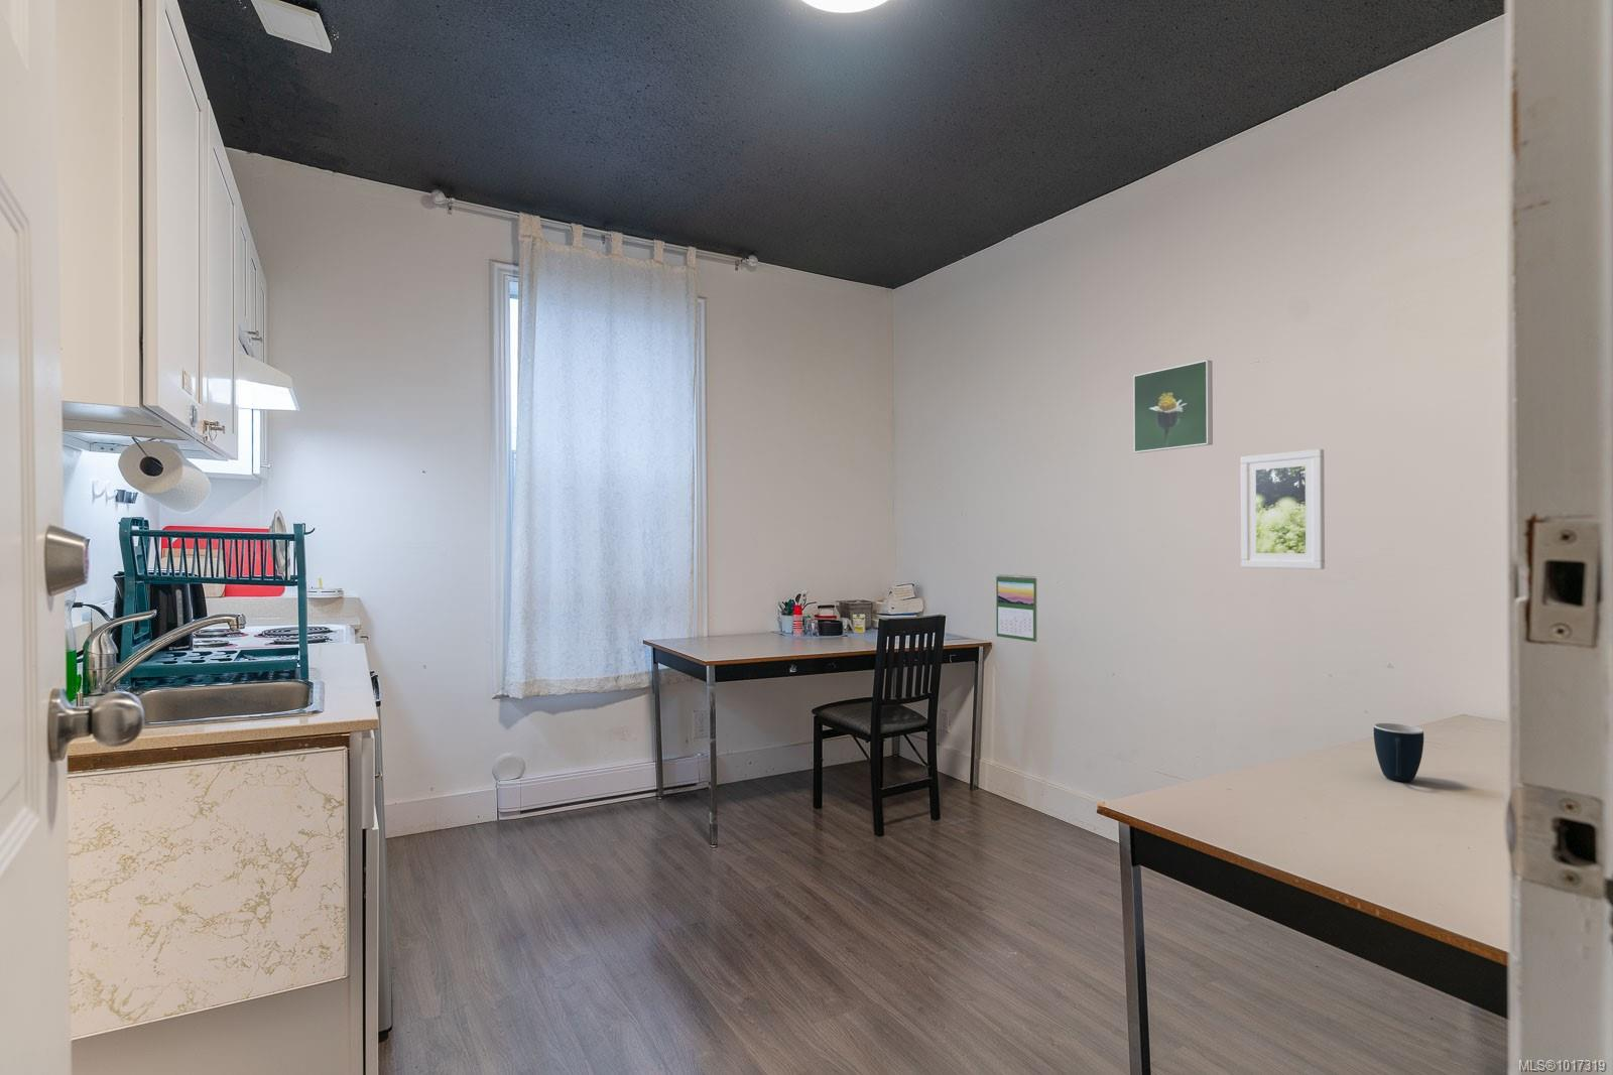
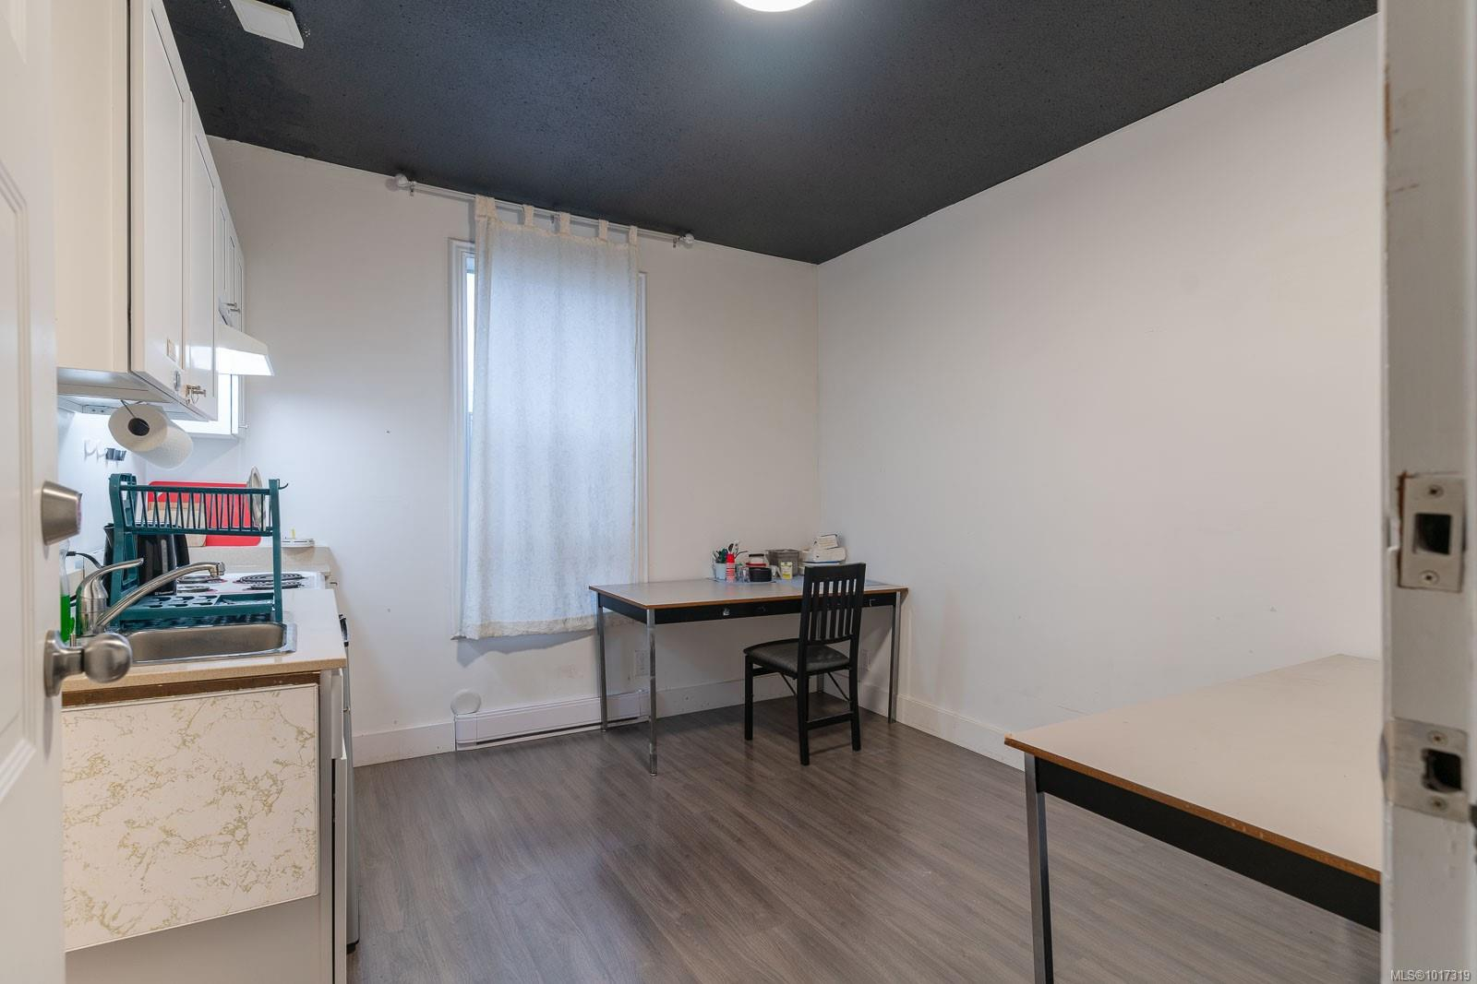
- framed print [1240,449,1326,570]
- mug [1373,722,1425,782]
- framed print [1132,359,1213,455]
- calendar [995,573,1037,643]
